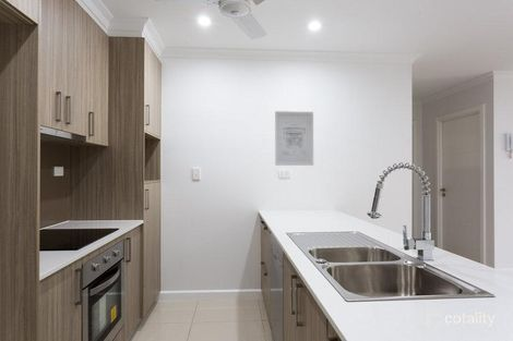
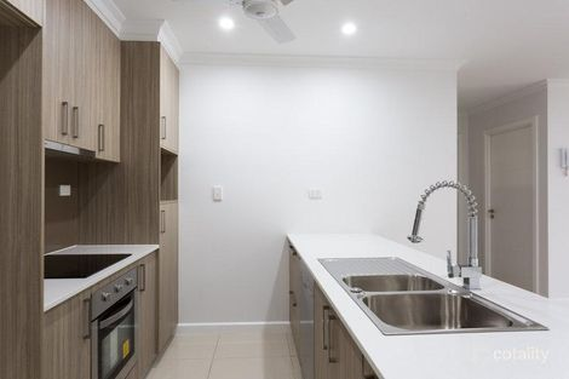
- wall art [274,110,314,167]
